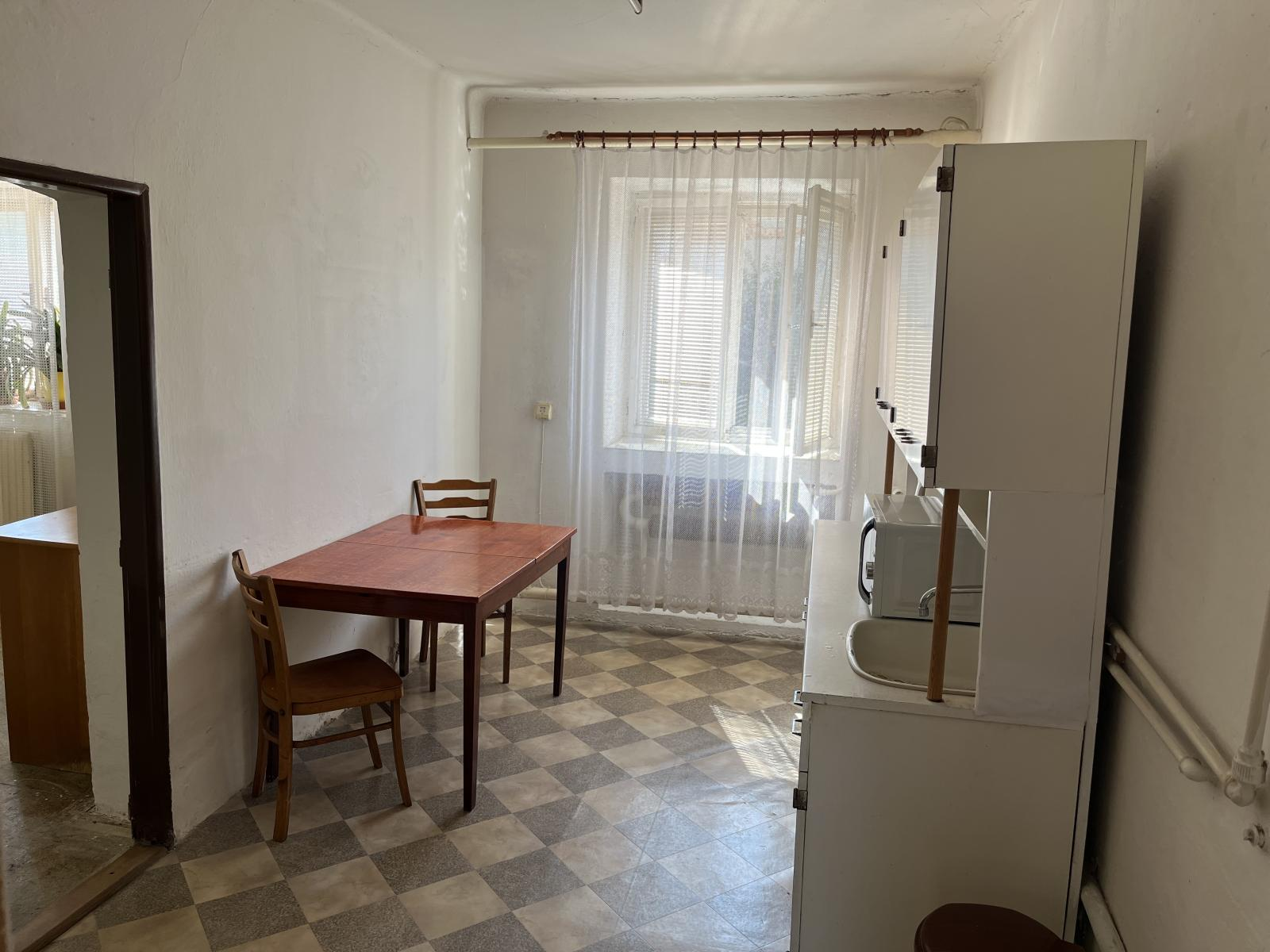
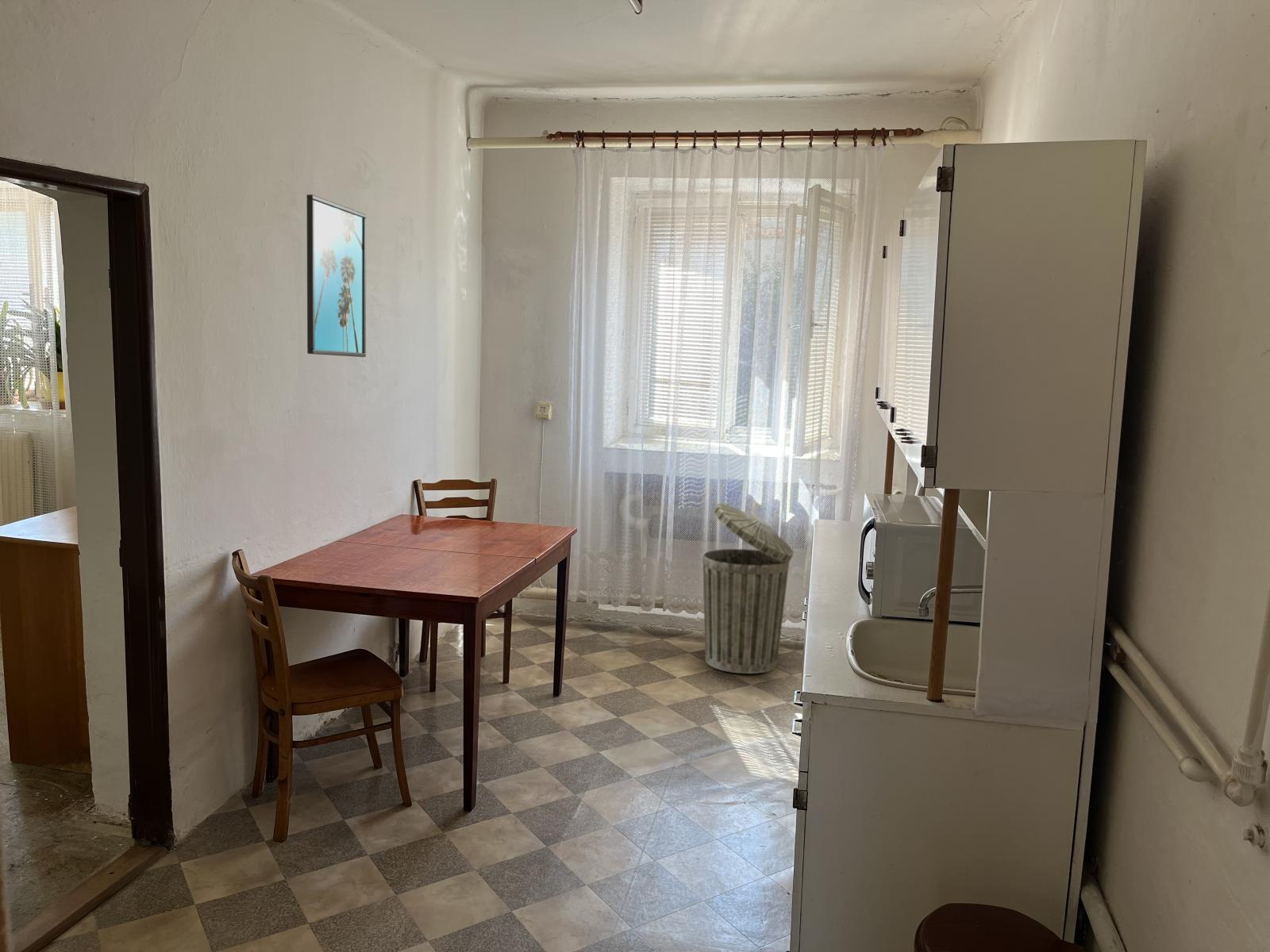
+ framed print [306,194,367,358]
+ trash can [702,502,795,674]
